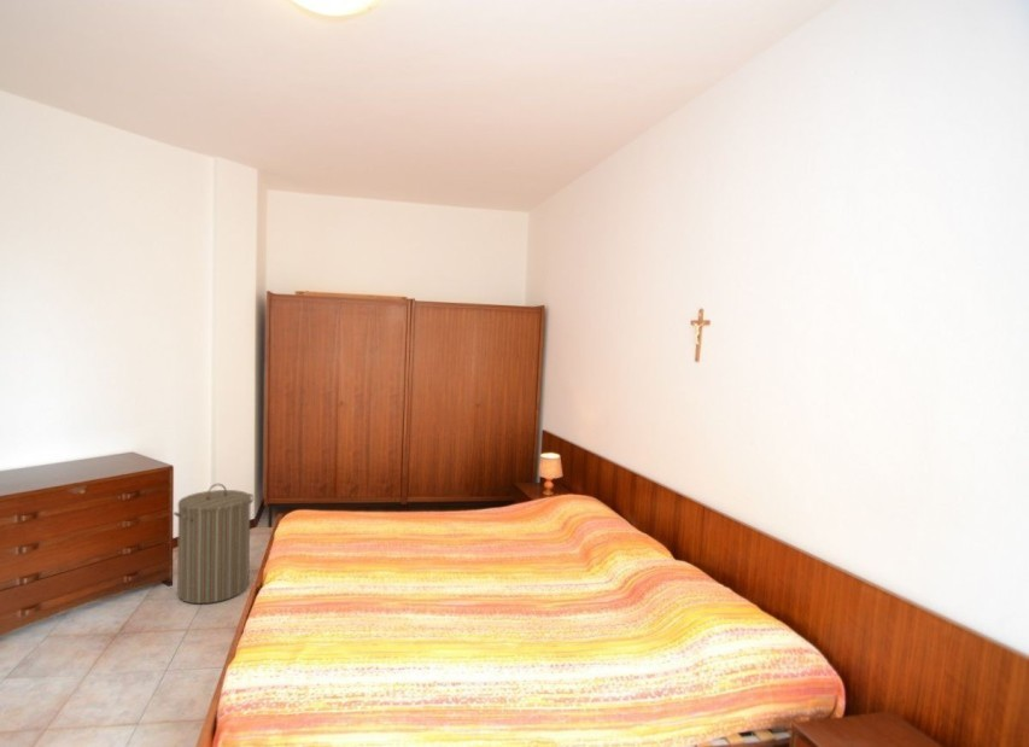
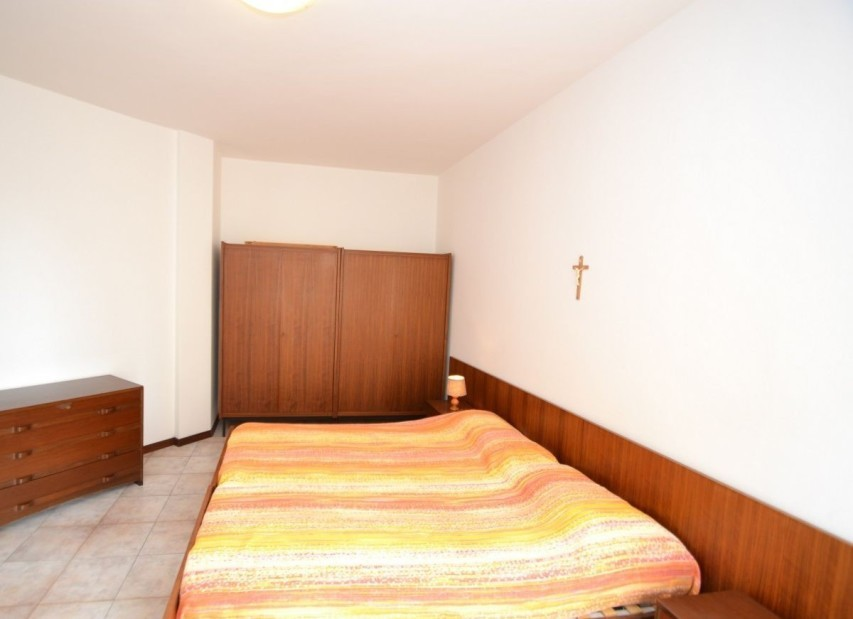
- laundry hamper [173,483,255,605]
